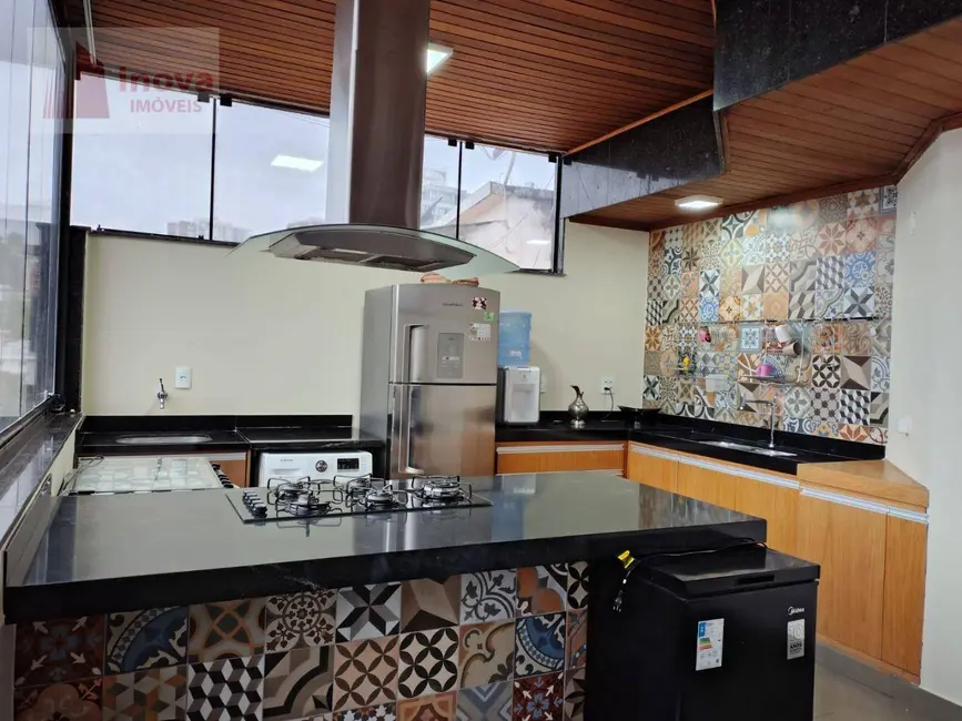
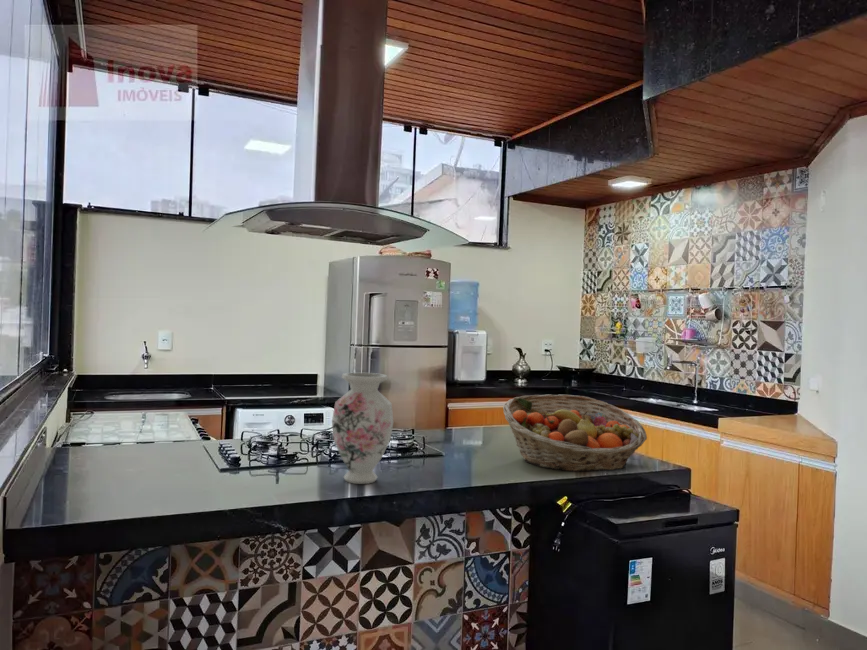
+ fruit basket [502,393,648,473]
+ vase [331,372,394,485]
